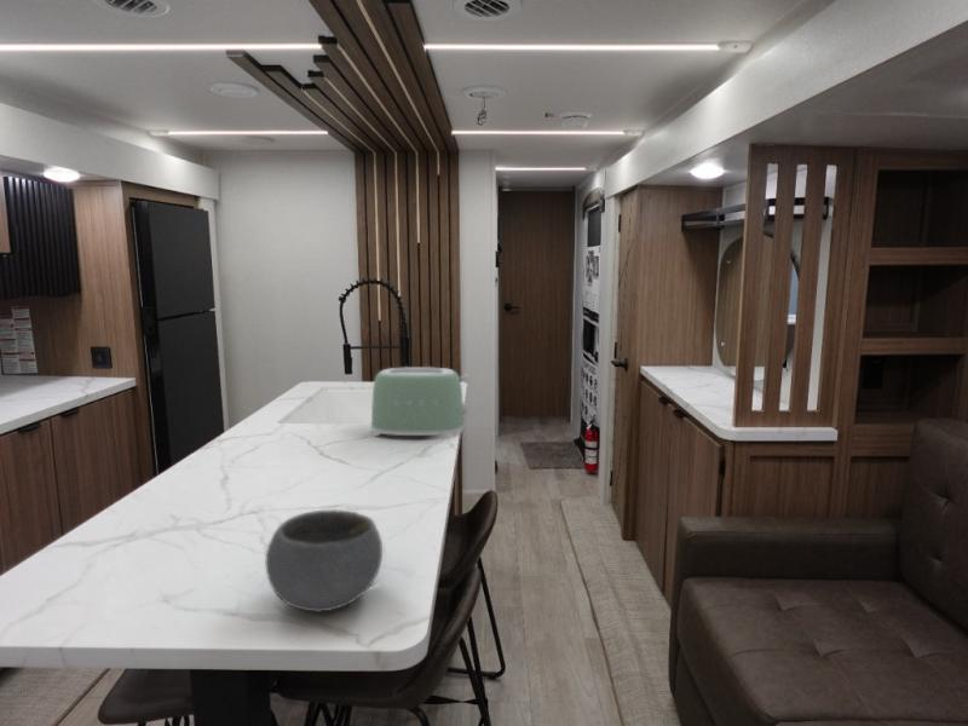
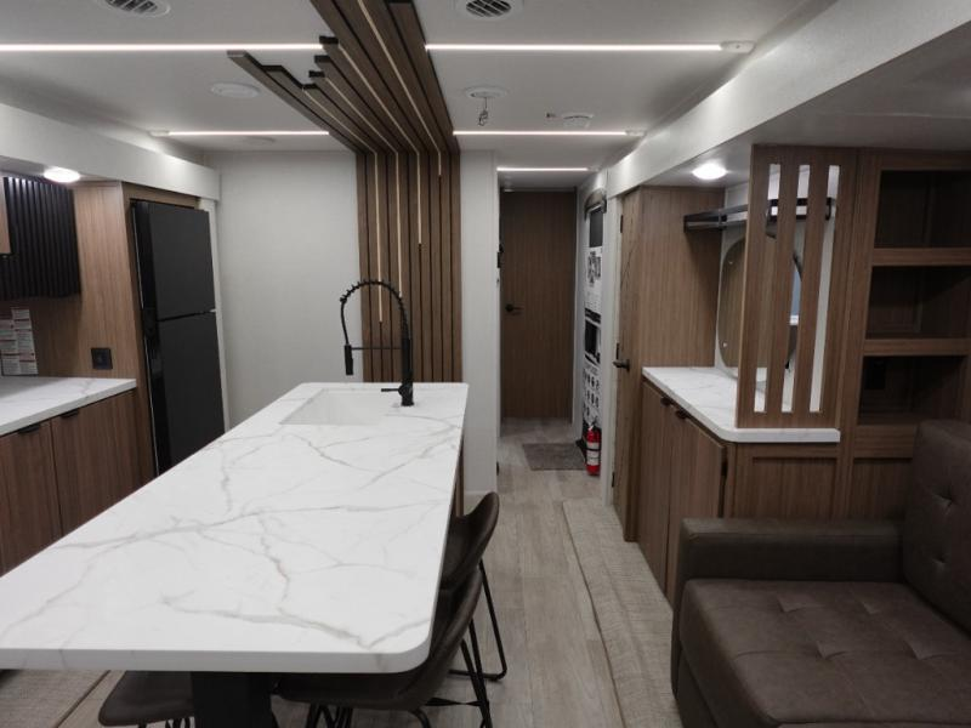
- toaster [370,365,471,437]
- bowl [264,508,384,613]
